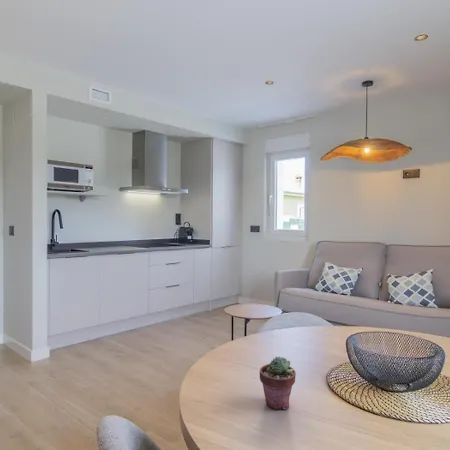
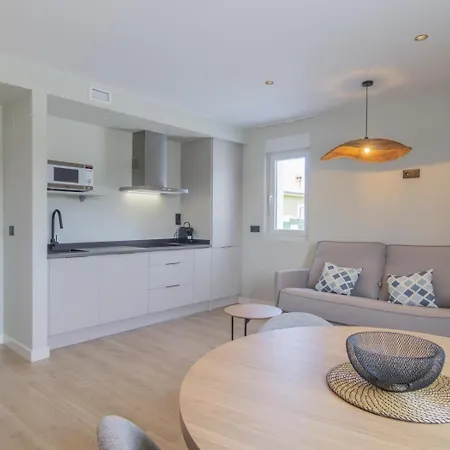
- potted succulent [259,356,297,411]
